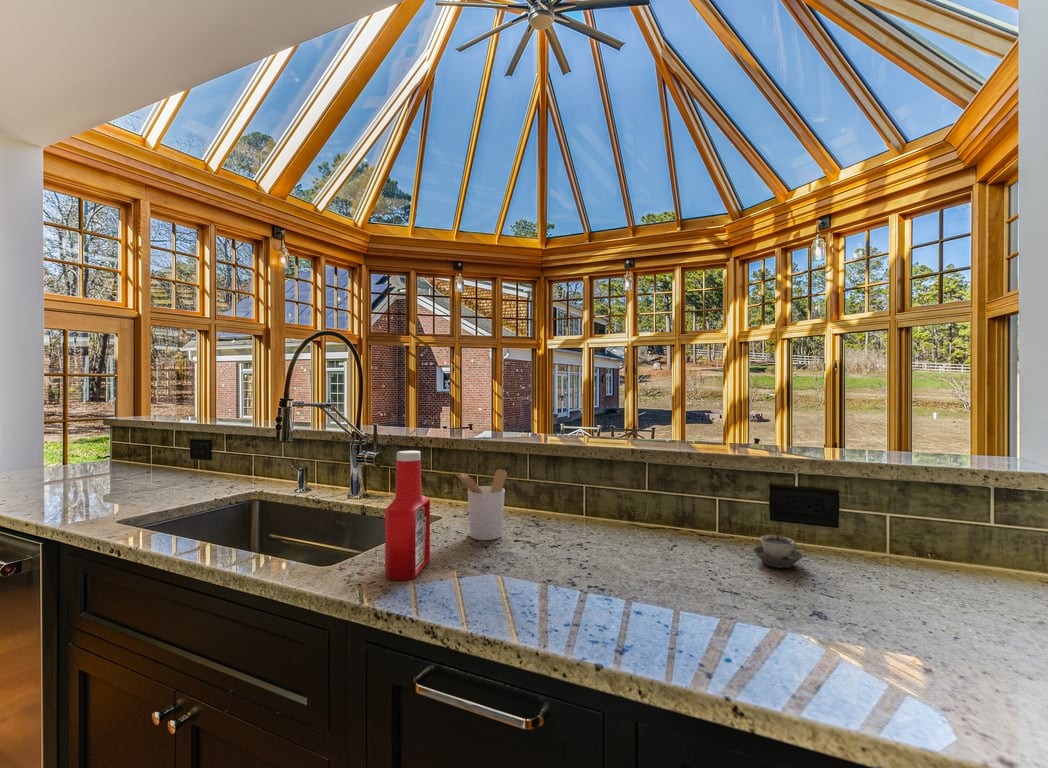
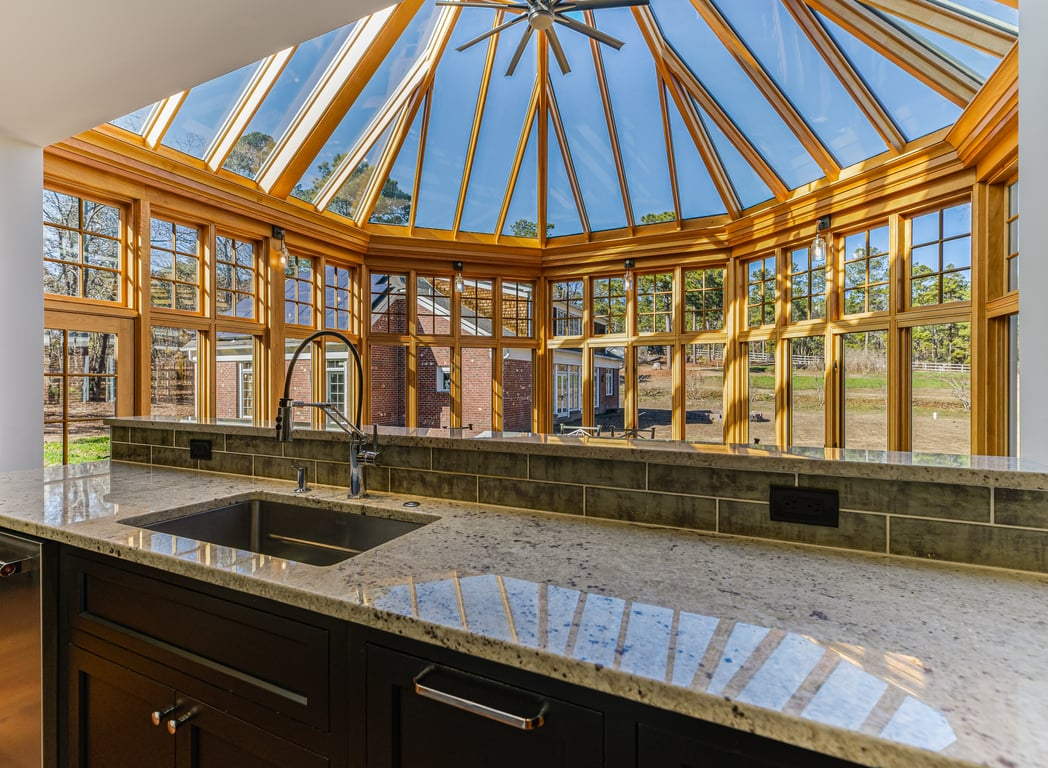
- cup [752,534,804,569]
- utensil holder [454,468,508,541]
- soap bottle [384,450,431,581]
